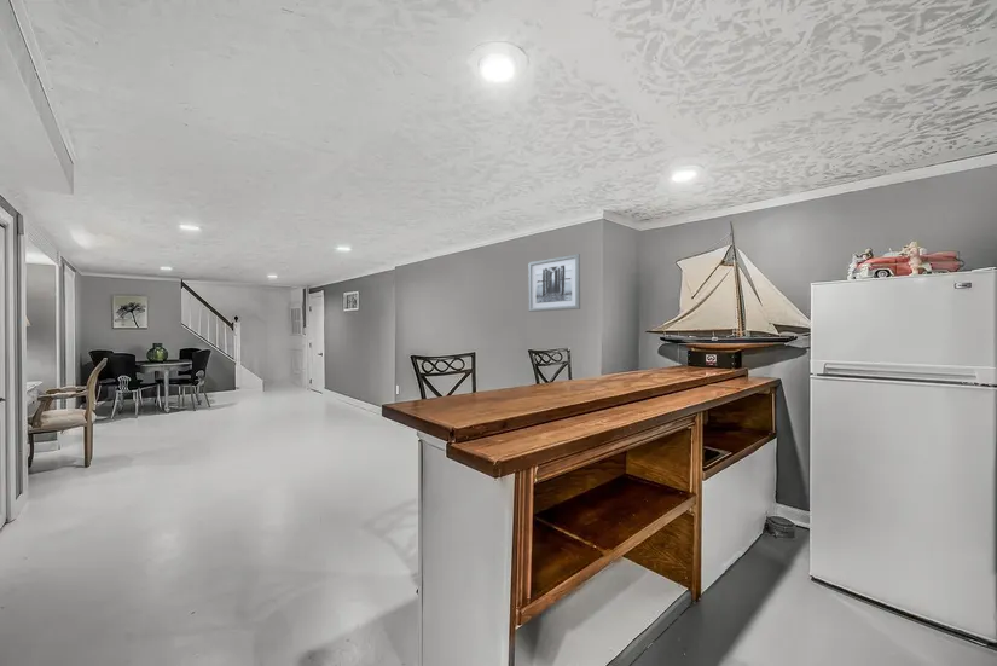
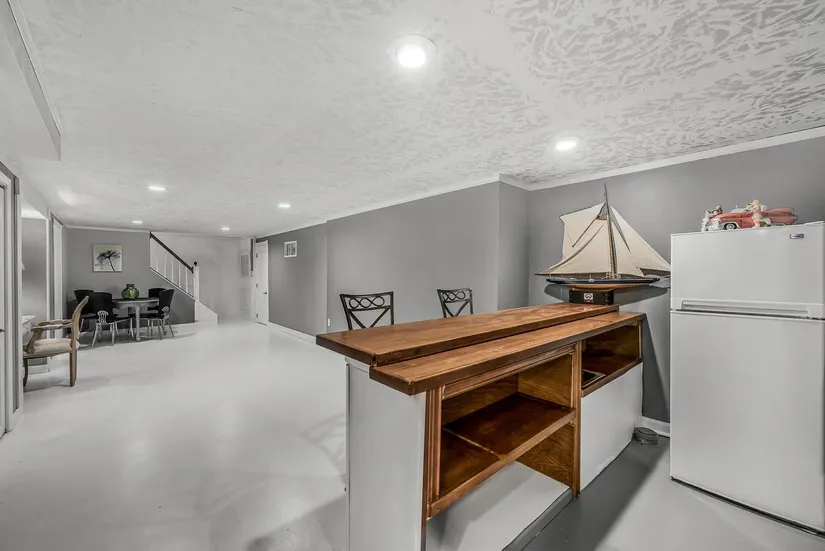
- wall art [528,253,581,313]
